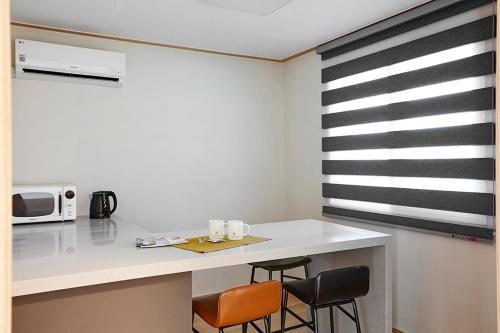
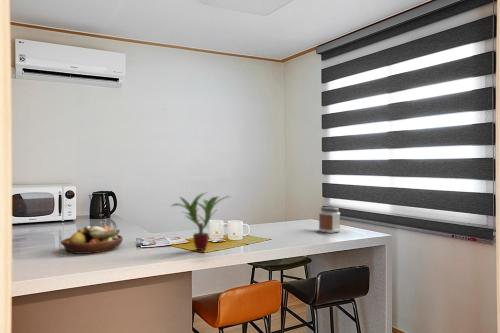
+ fruit bowl [60,225,124,255]
+ potted plant [170,191,232,251]
+ jar [318,206,341,234]
